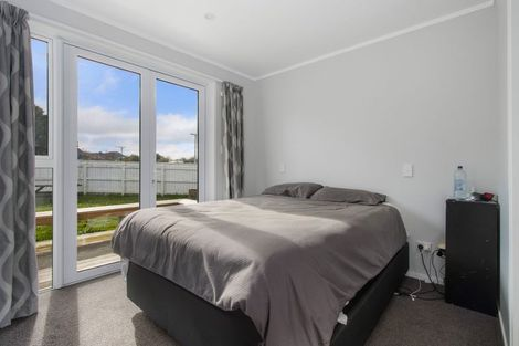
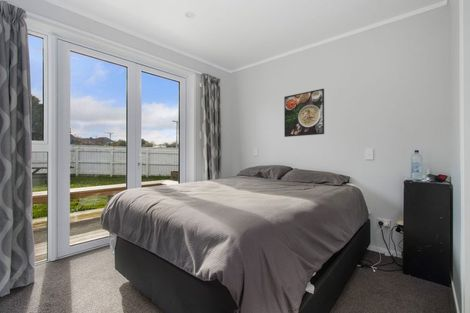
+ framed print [283,88,325,138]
